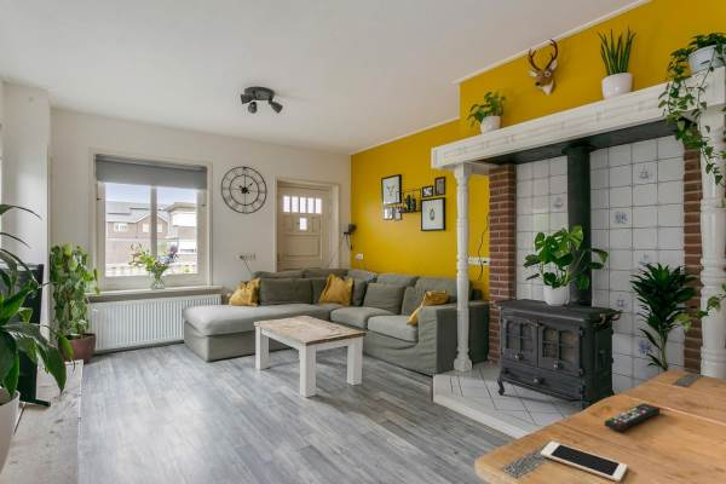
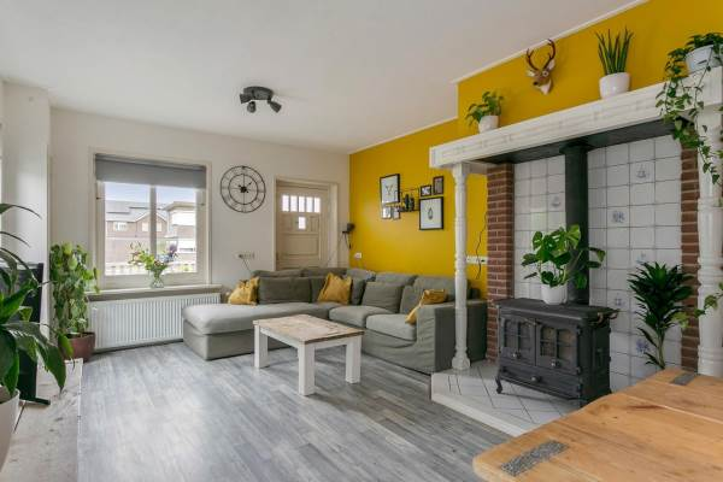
- remote control [604,402,661,432]
- cell phone [540,440,628,483]
